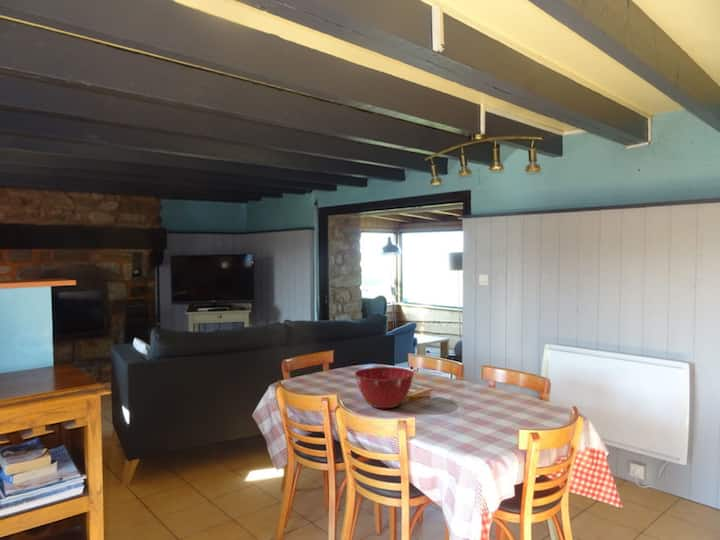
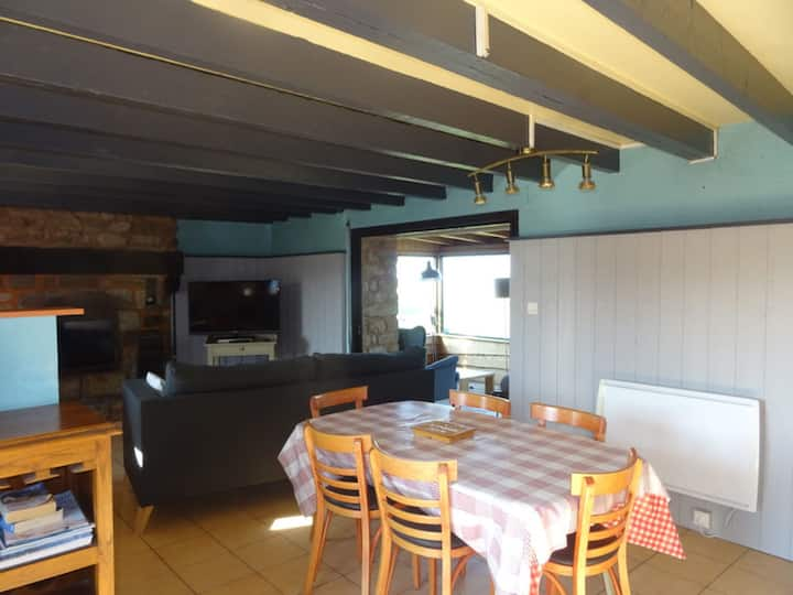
- mixing bowl [354,366,415,409]
